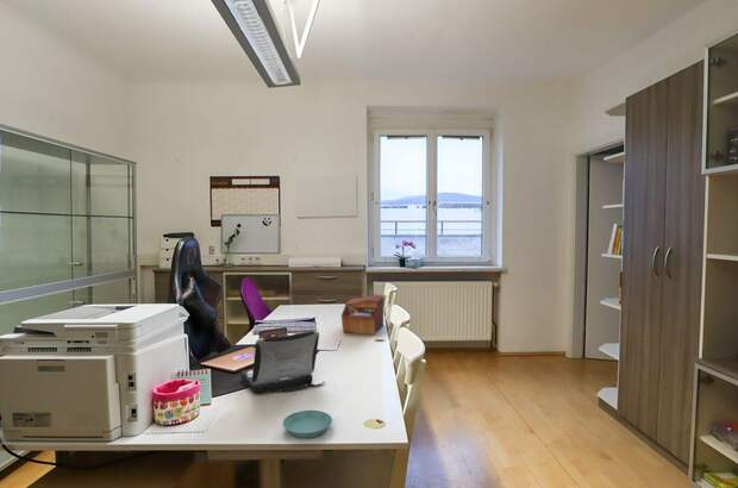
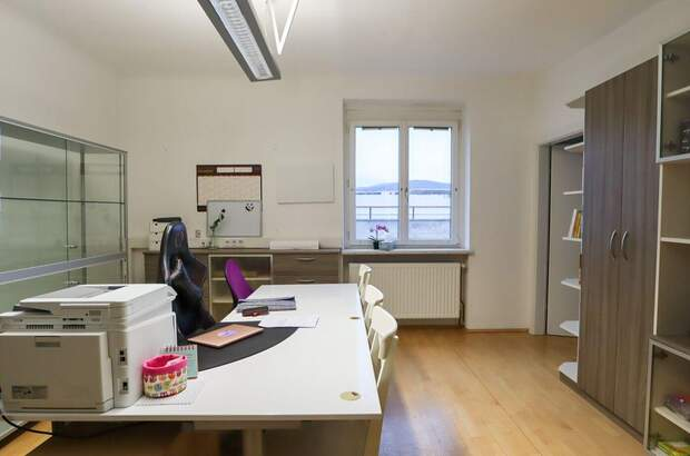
- laptop [240,330,326,395]
- sewing box [340,294,384,336]
- saucer [282,409,333,439]
